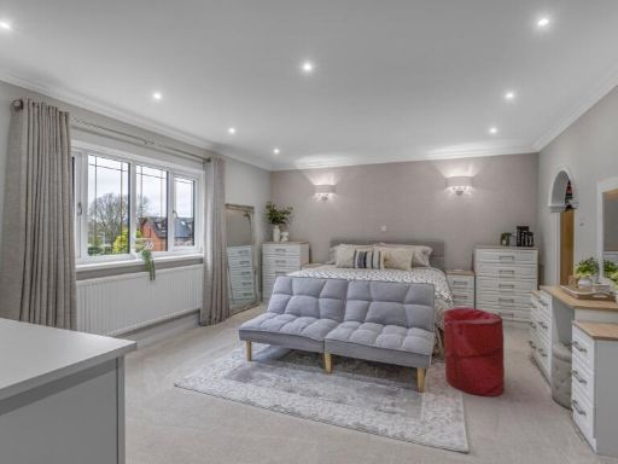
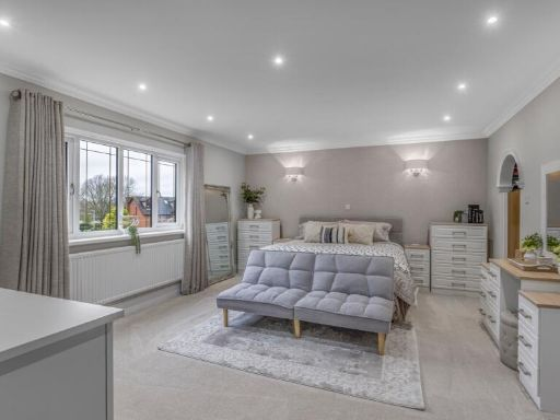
- laundry hamper [442,306,506,398]
